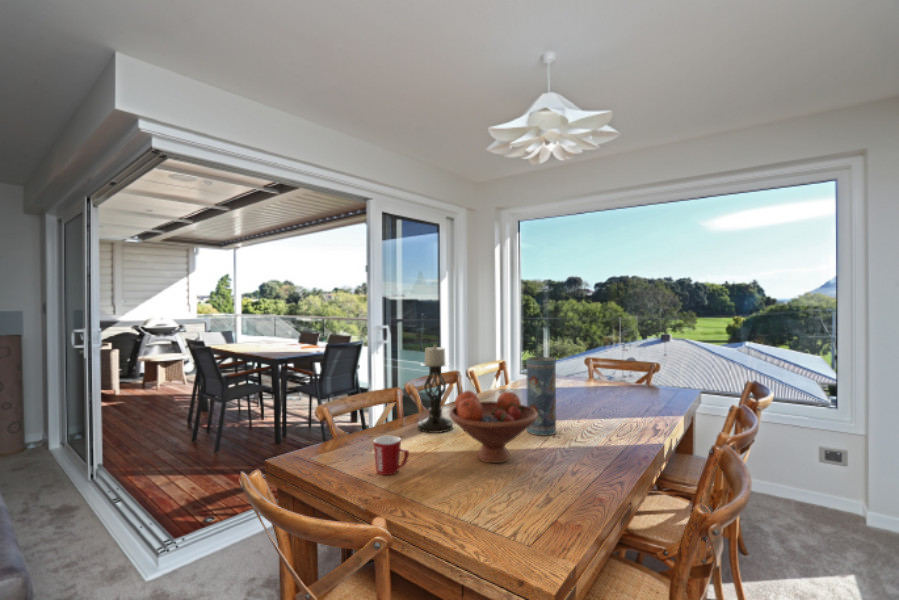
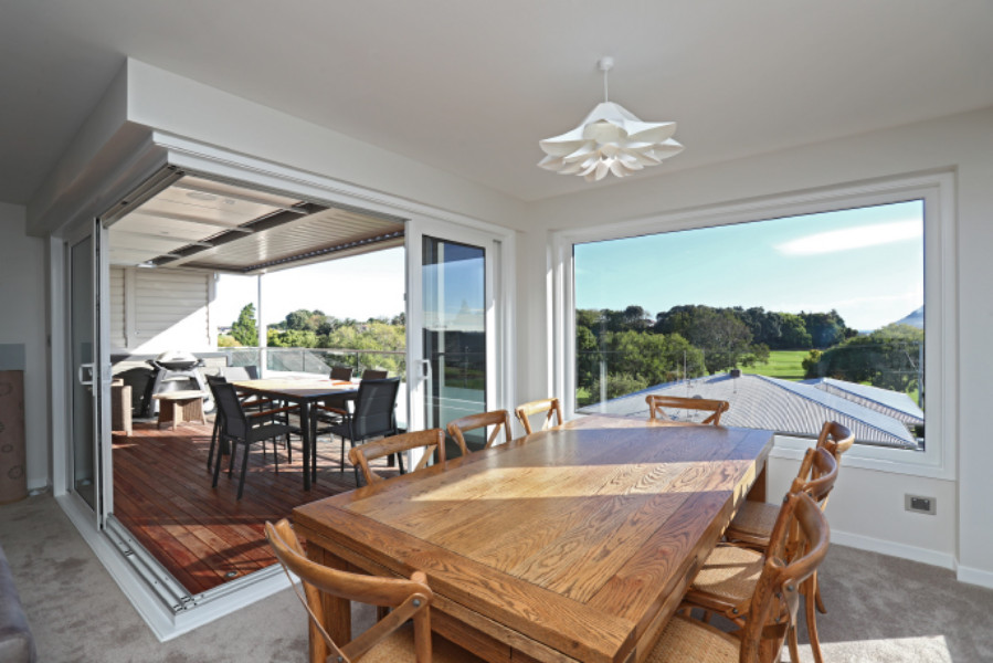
- mug [372,435,410,476]
- candle holder [417,344,454,434]
- fruit bowl [448,389,538,464]
- vase [525,356,557,437]
